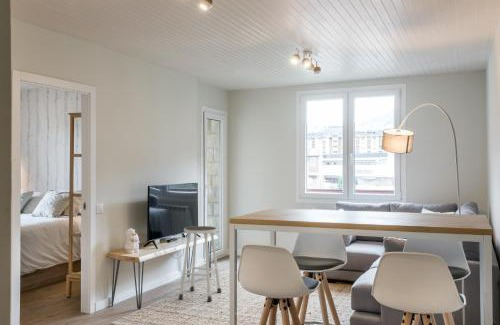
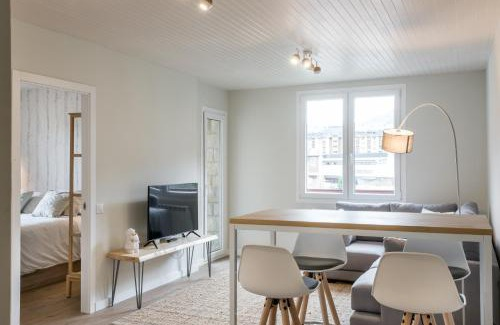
- stool [177,225,222,302]
